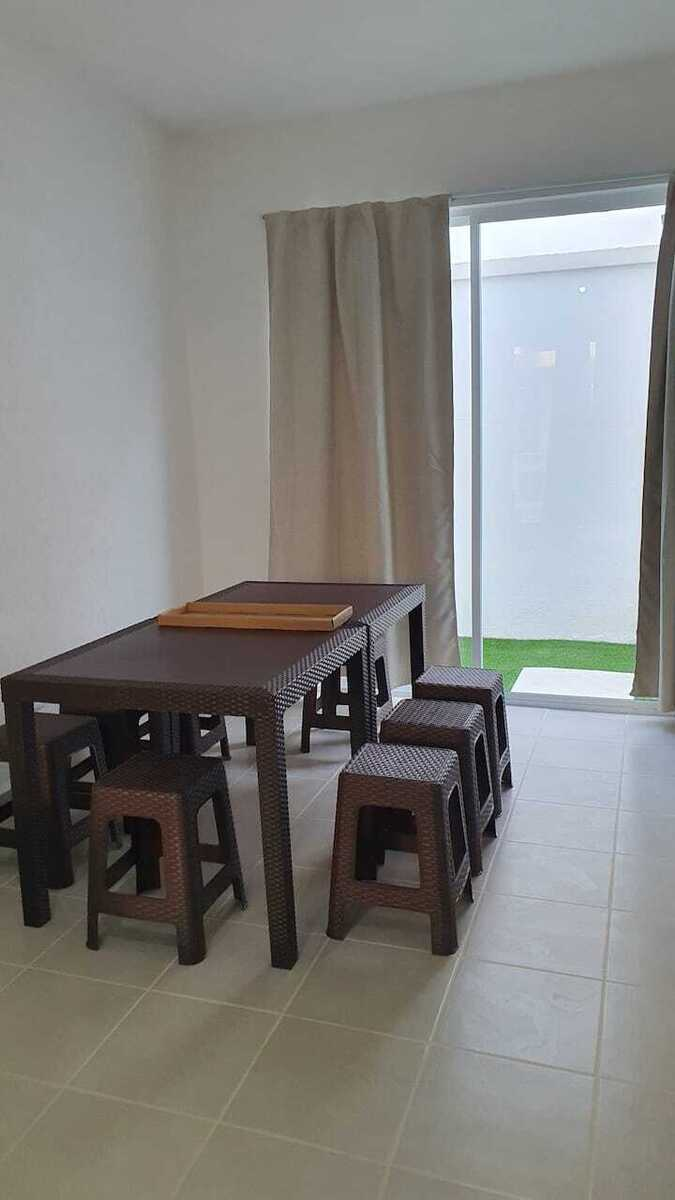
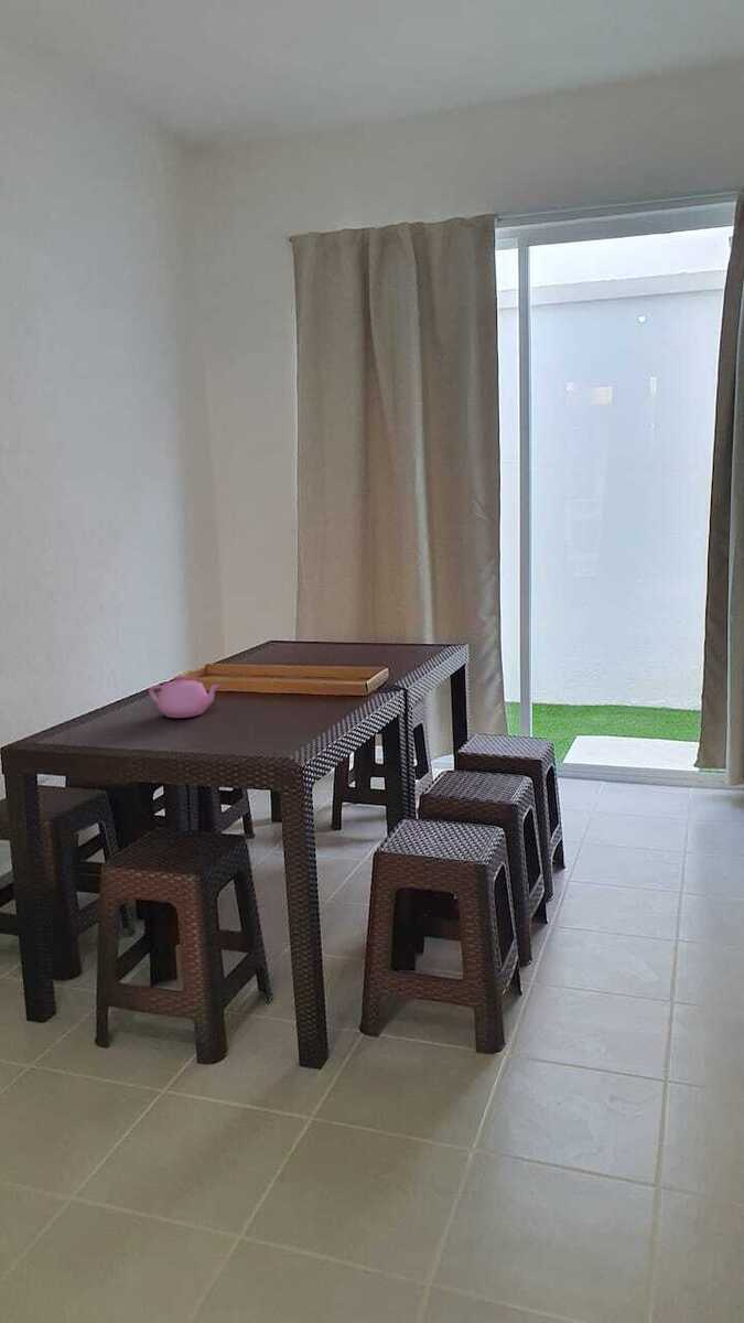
+ teapot [148,674,222,719]
